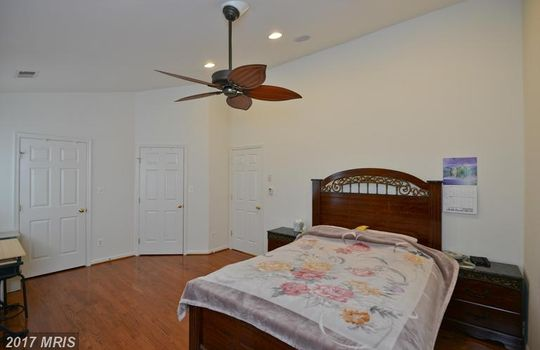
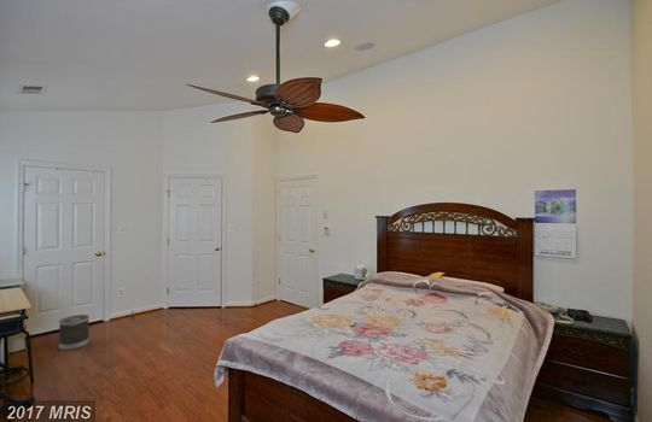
+ wastebasket [58,313,91,351]
